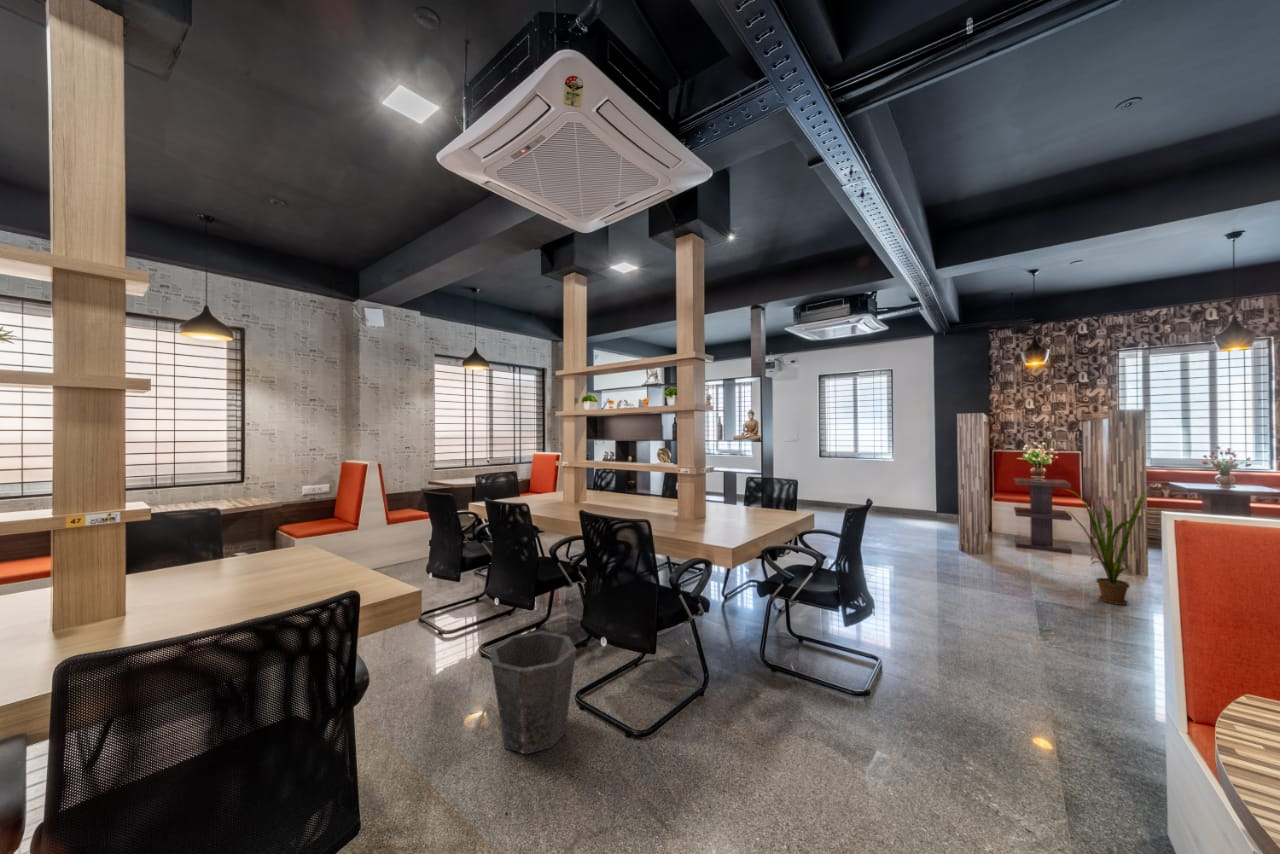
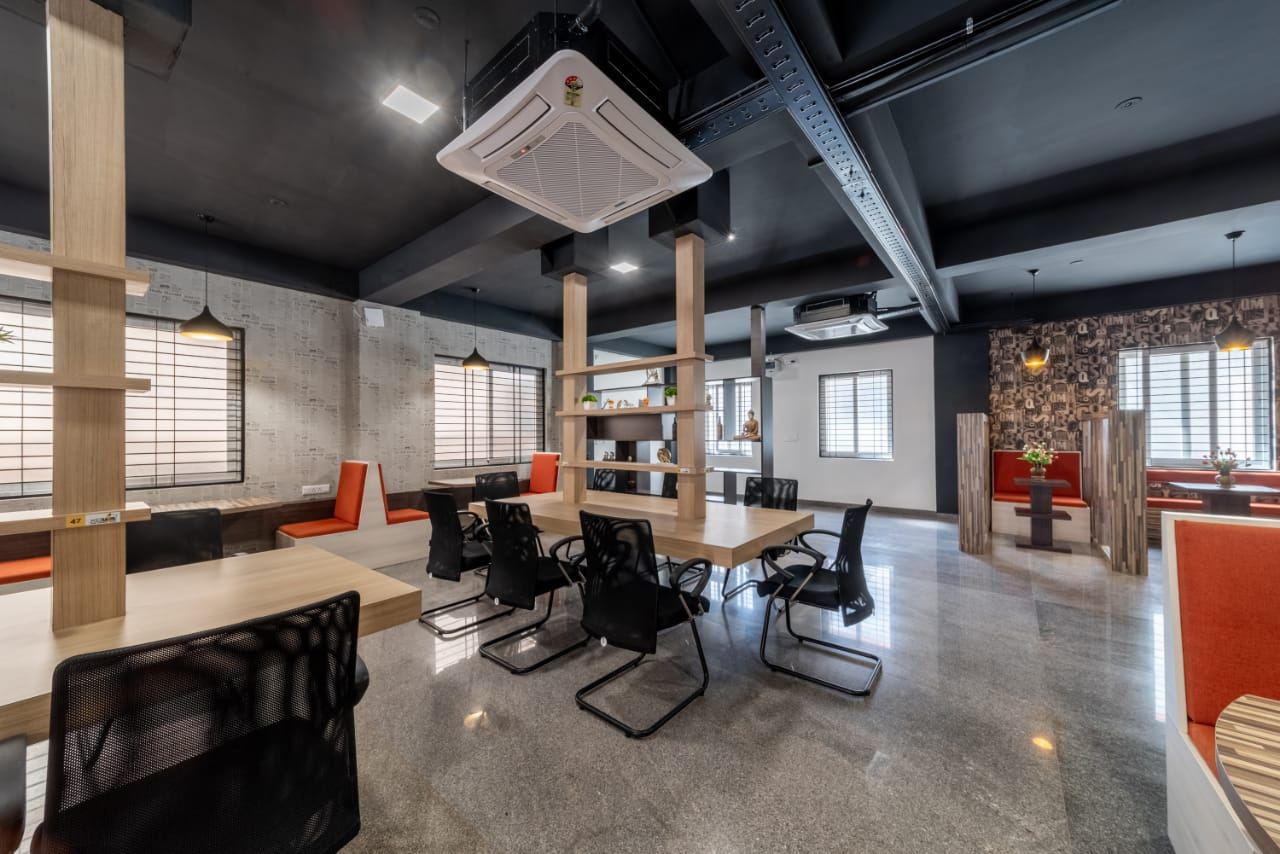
- house plant [1064,488,1146,606]
- waste bin [489,630,577,755]
